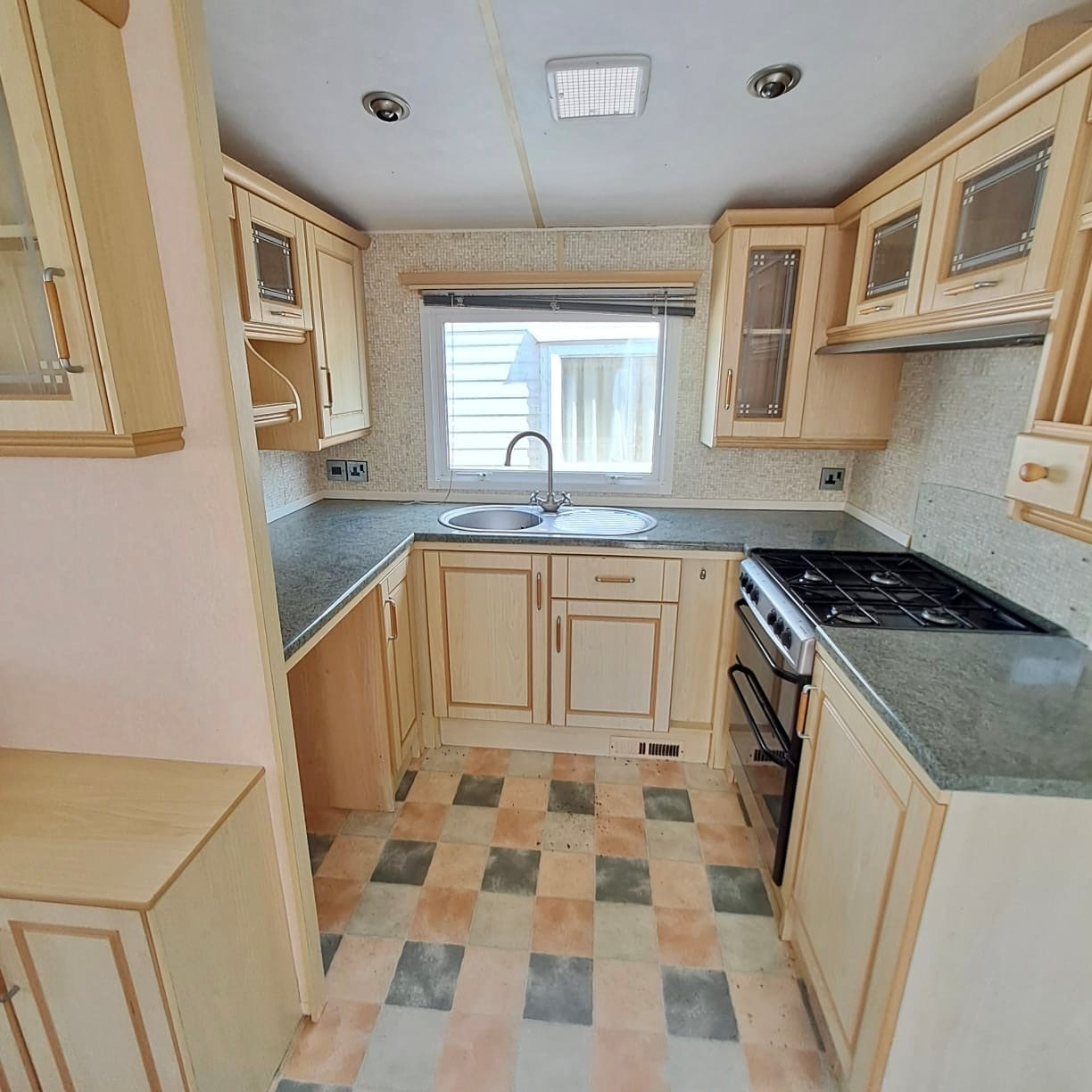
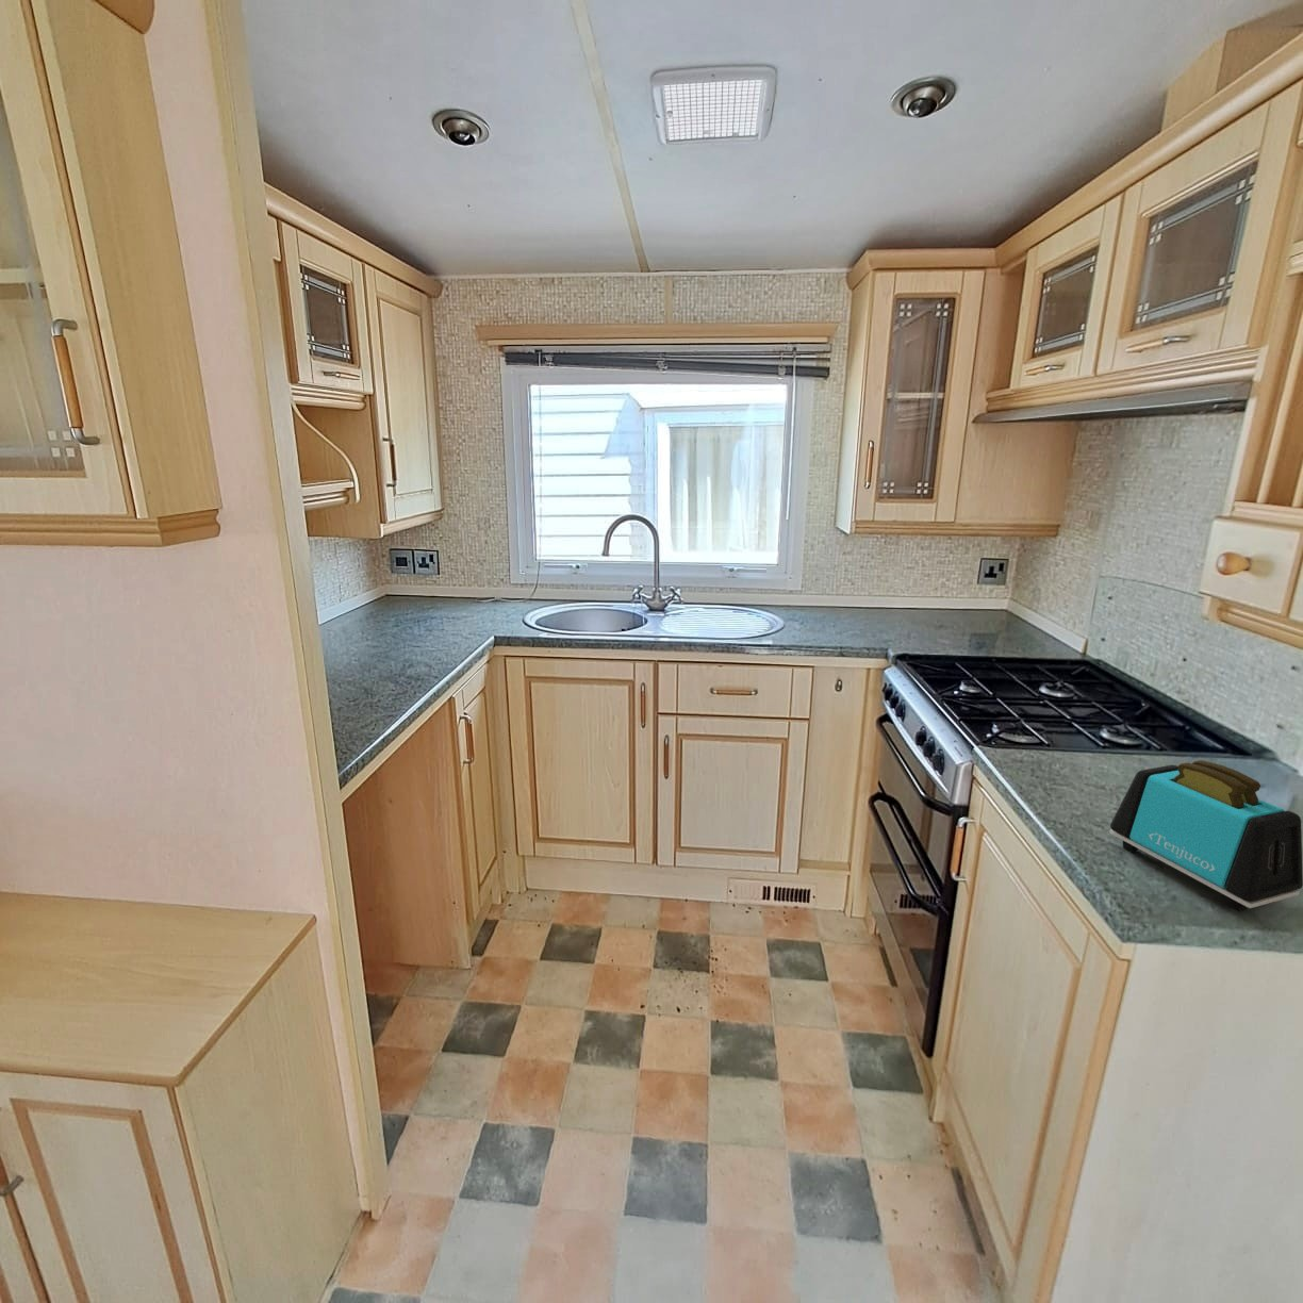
+ toaster [1110,759,1303,913]
